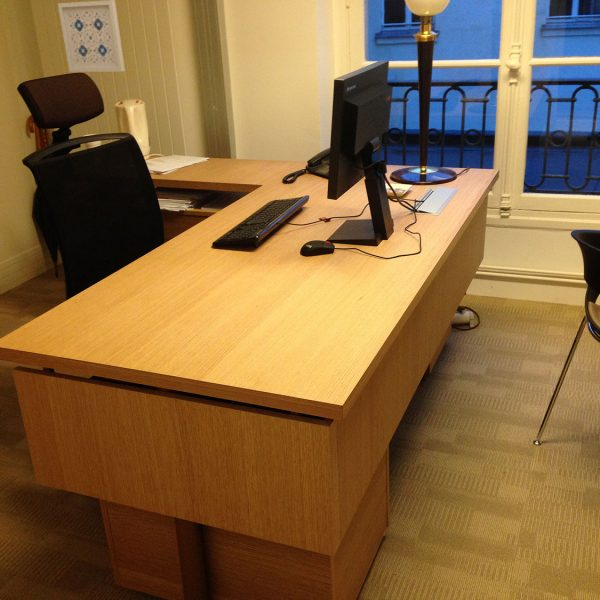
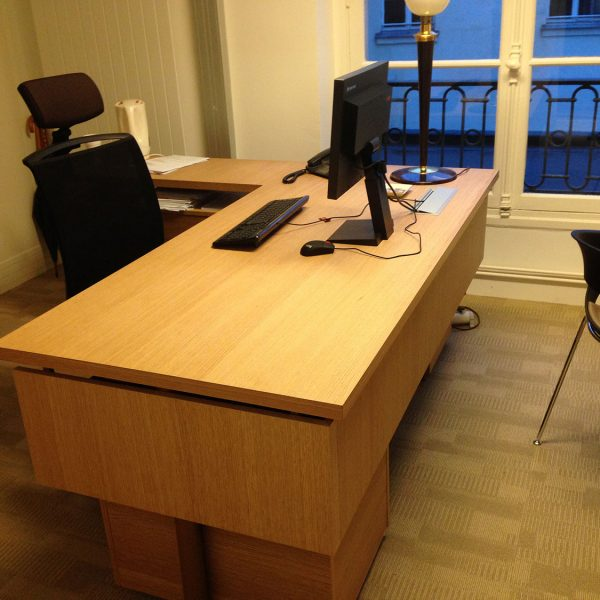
- wall art [57,0,126,73]
